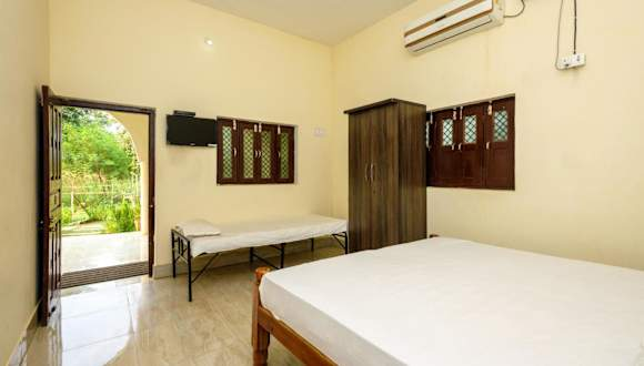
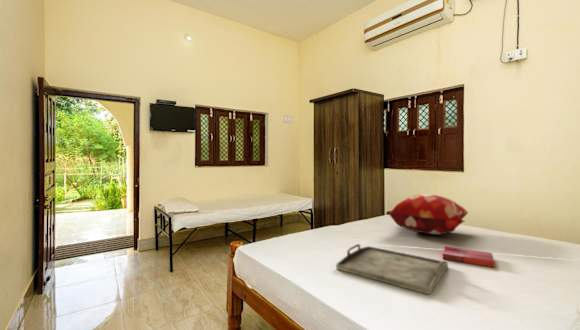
+ decorative pillow [387,193,469,235]
+ serving tray [335,243,449,296]
+ hardback book [442,245,495,268]
